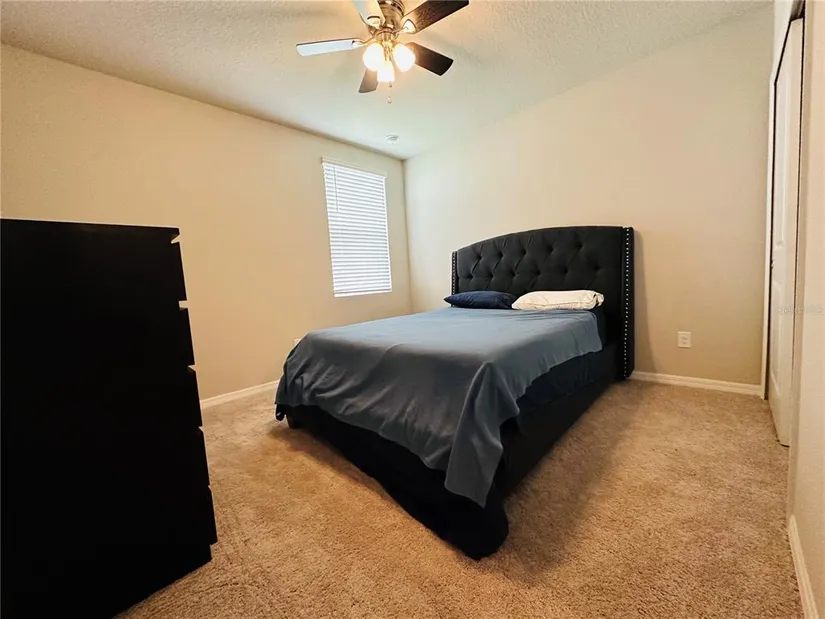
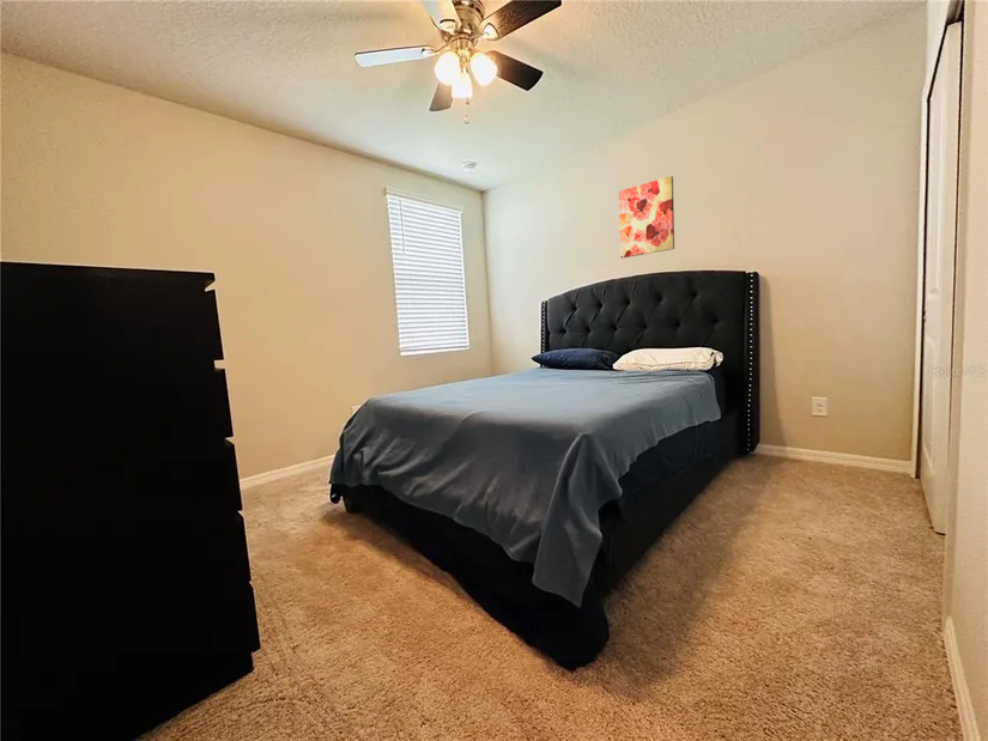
+ wall art [618,175,675,260]
